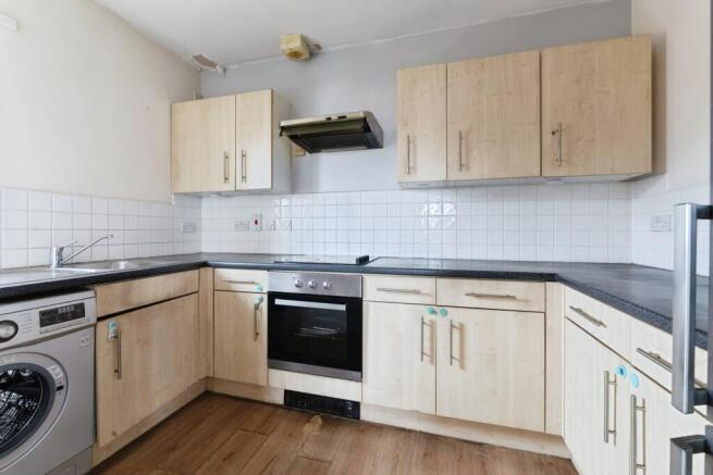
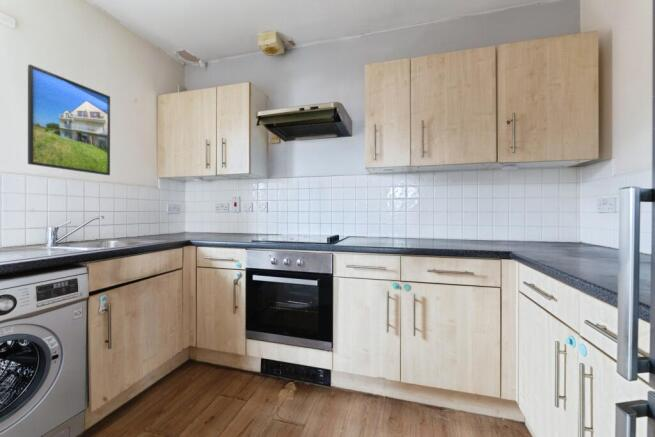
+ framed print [27,63,111,176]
